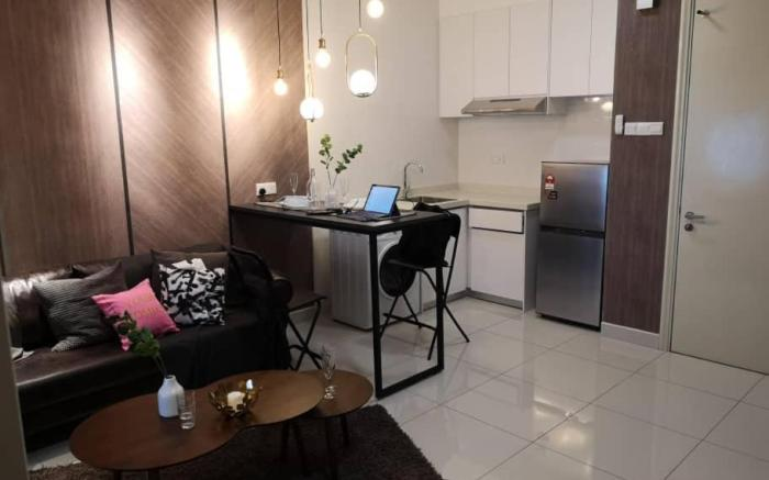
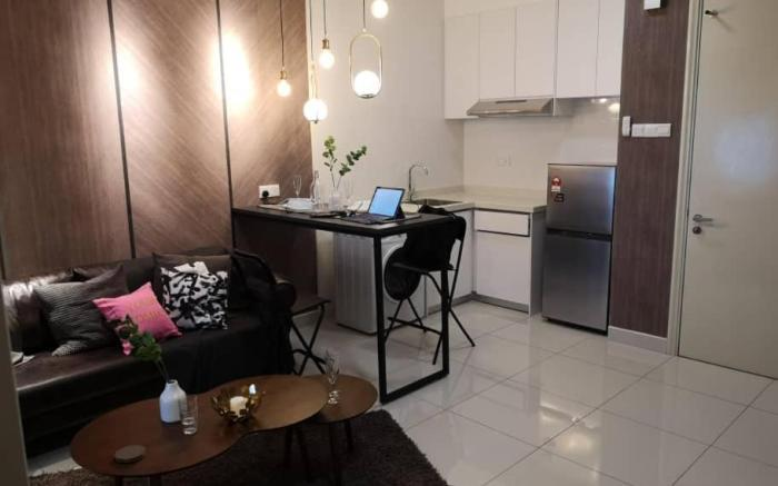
+ coaster [113,444,147,464]
